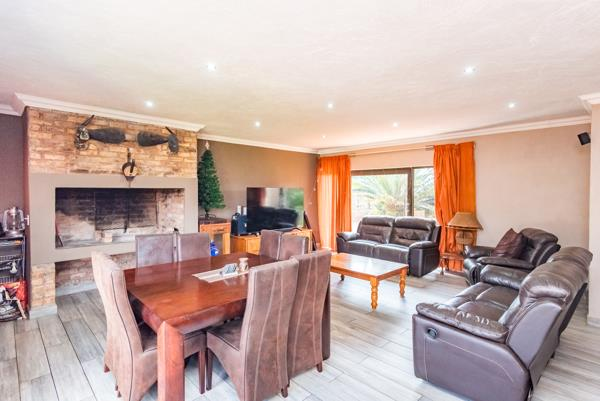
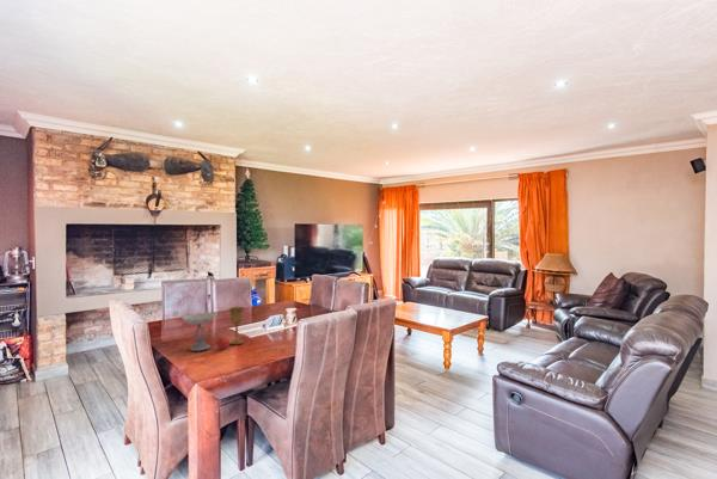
+ goblet [179,306,246,352]
